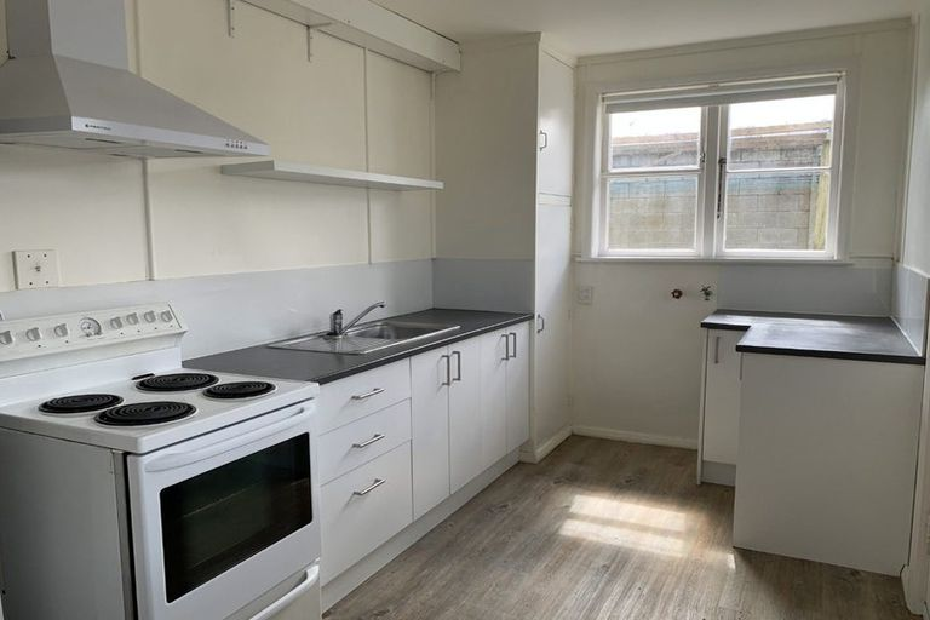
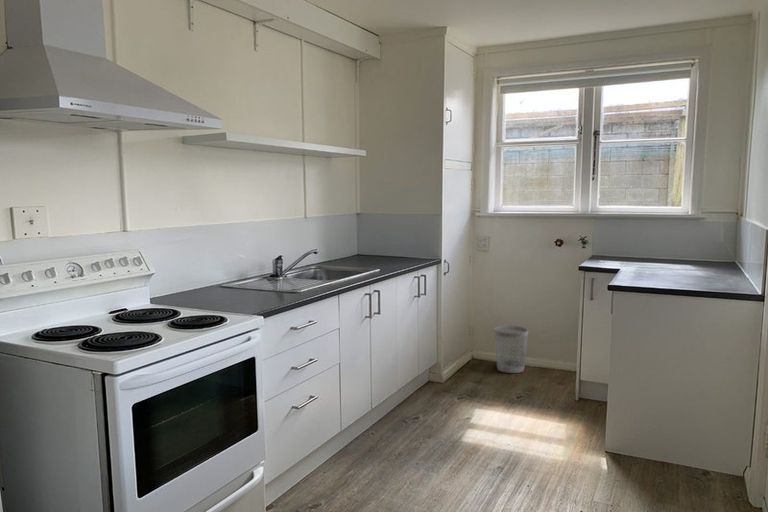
+ wastebasket [493,325,529,374]
